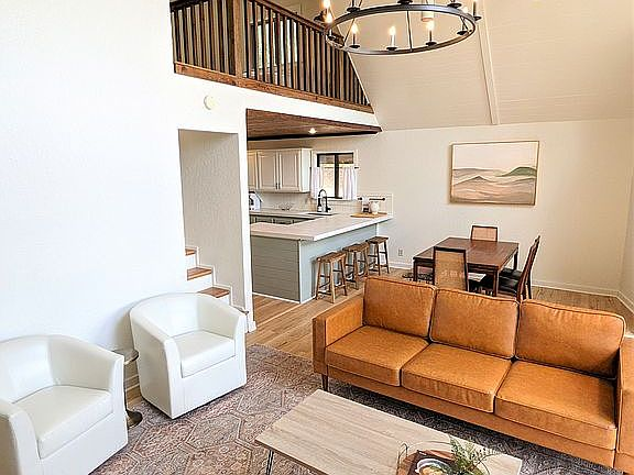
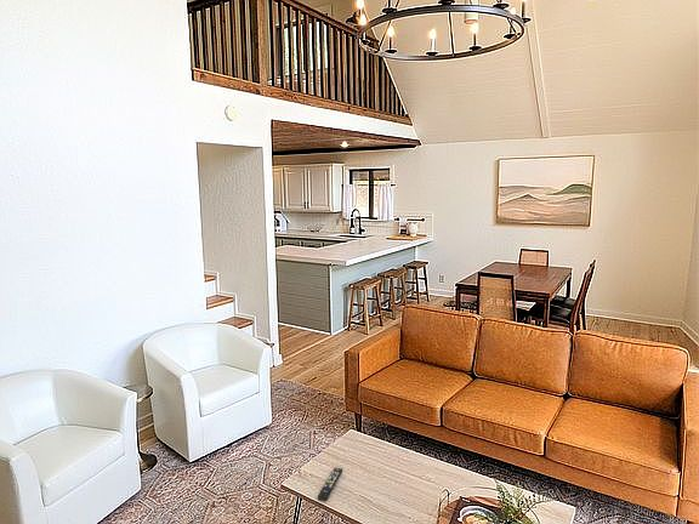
+ remote control [317,467,343,502]
